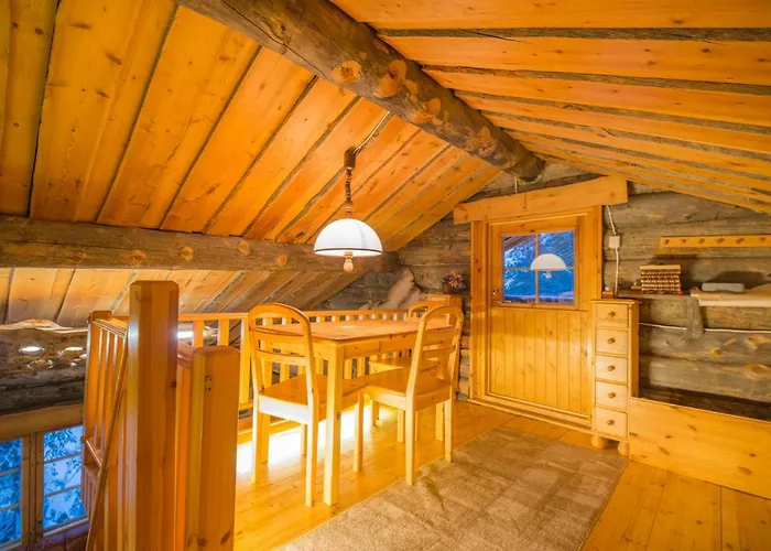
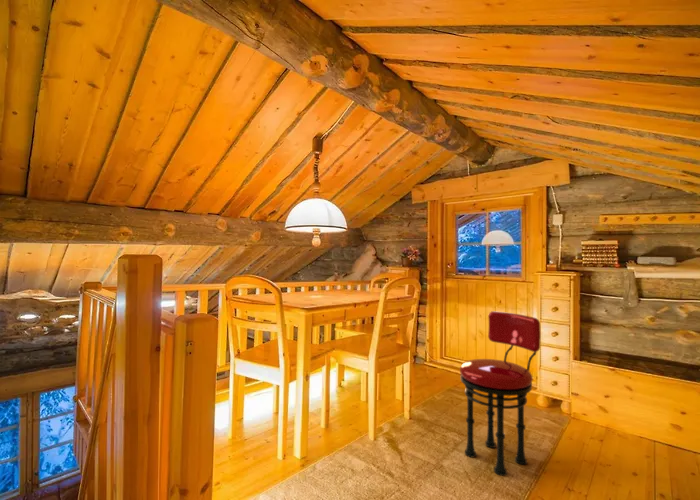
+ stool [459,310,542,477]
